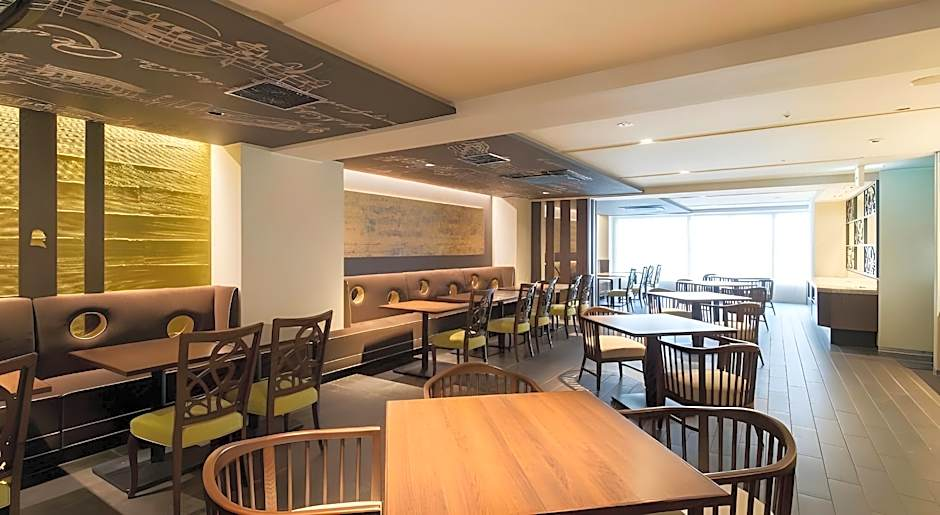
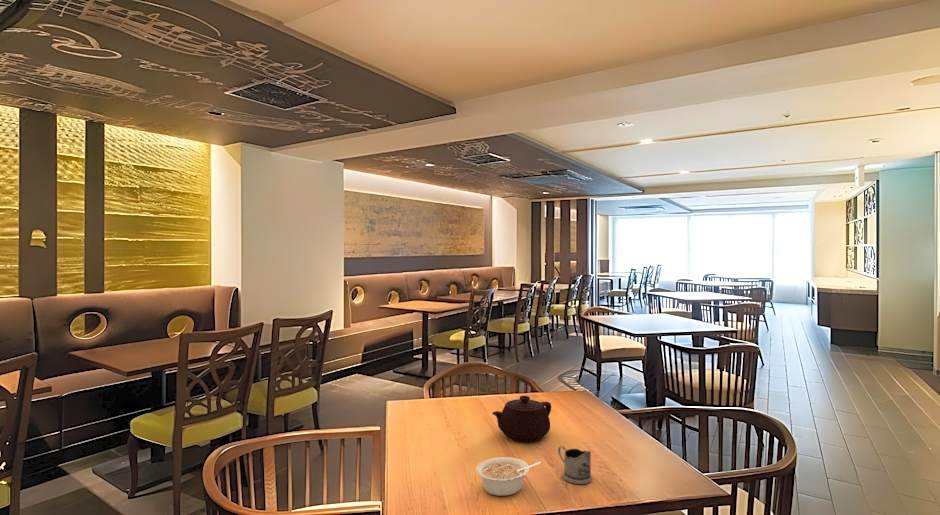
+ teapot [491,395,552,443]
+ legume [475,456,541,497]
+ tea glass holder [557,445,593,485]
